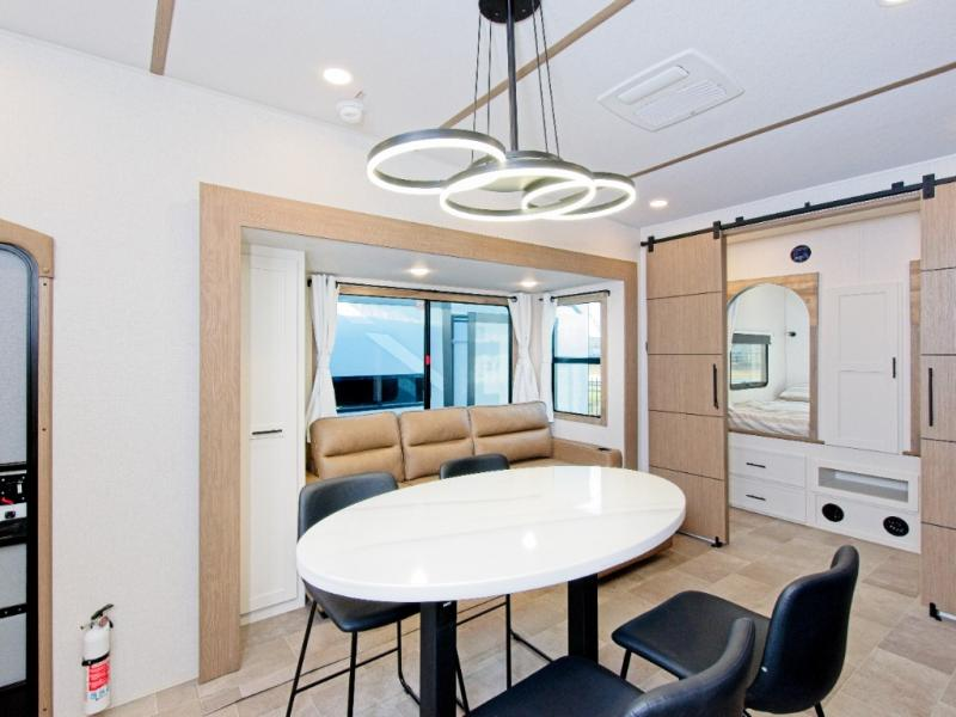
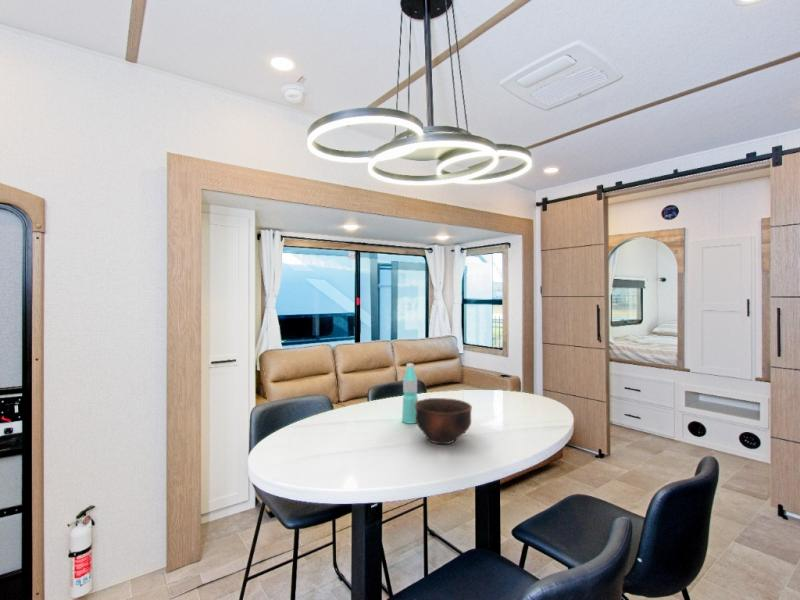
+ bowl [414,397,473,445]
+ water bottle [401,363,419,425]
